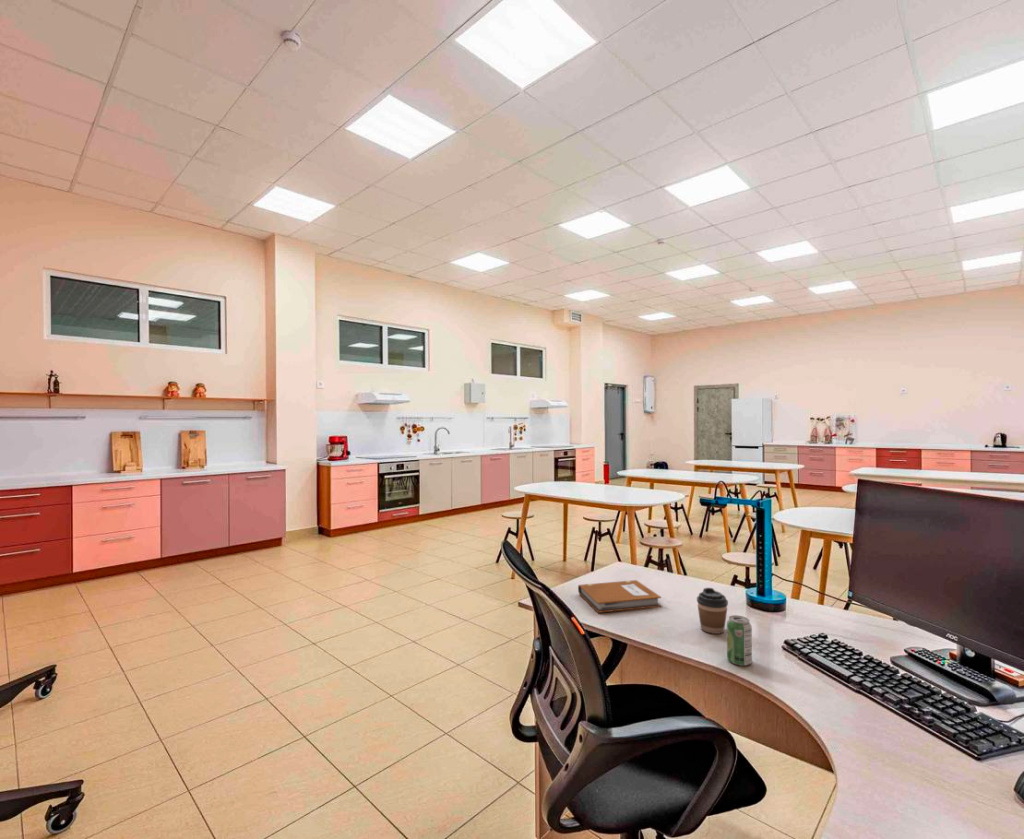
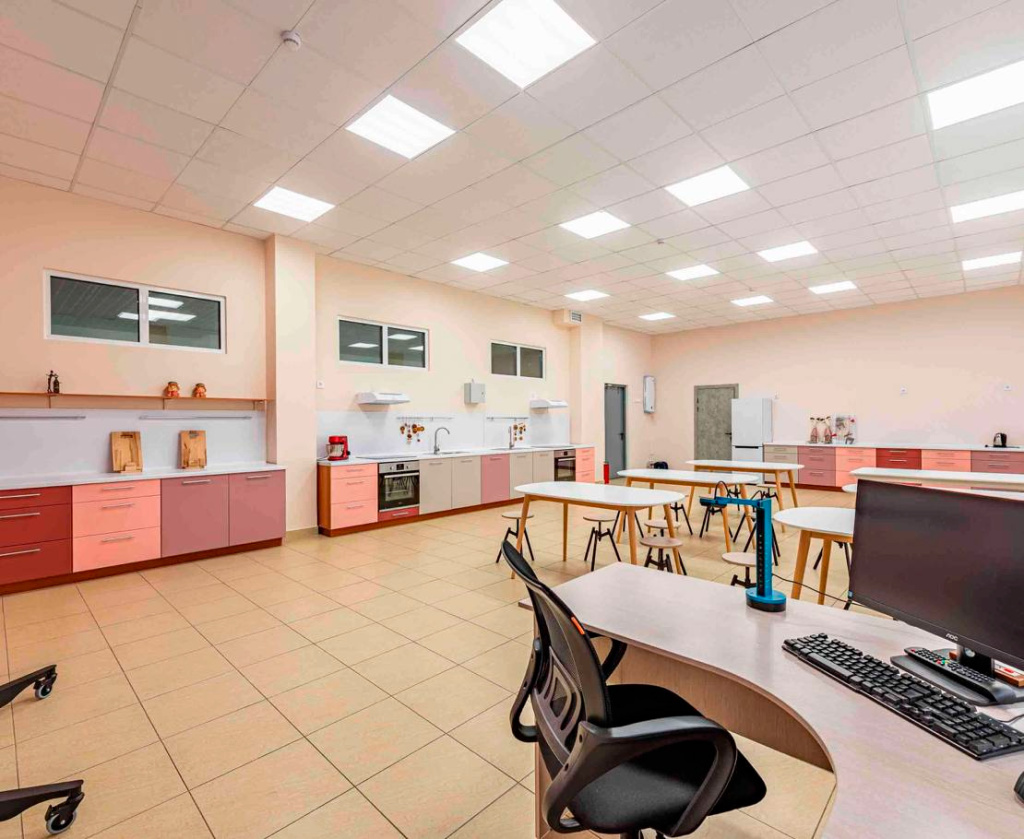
- beverage can [726,614,753,667]
- notebook [577,579,662,614]
- coffee cup [696,587,729,635]
